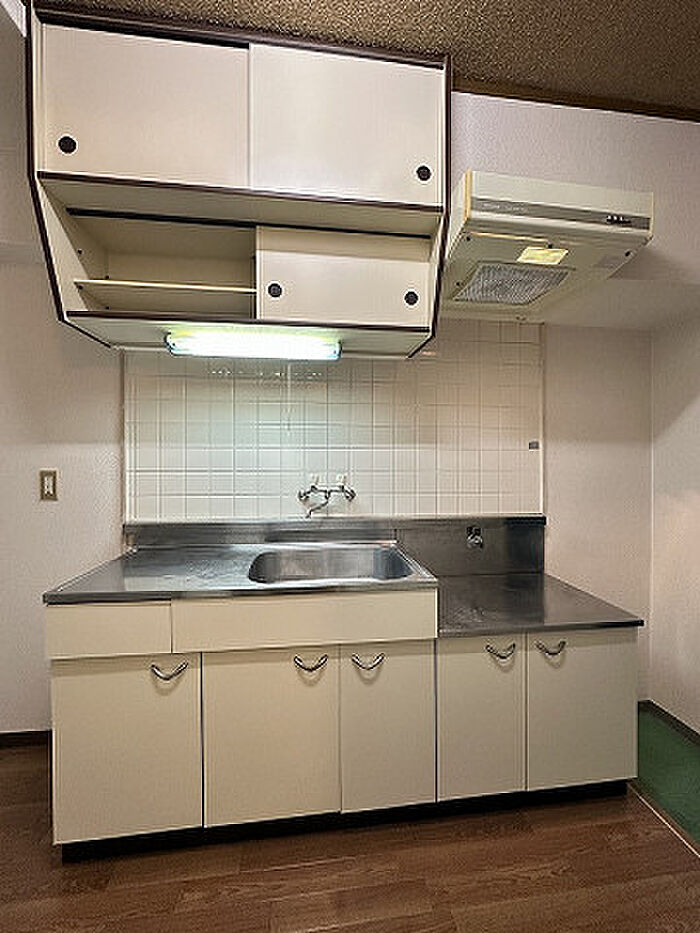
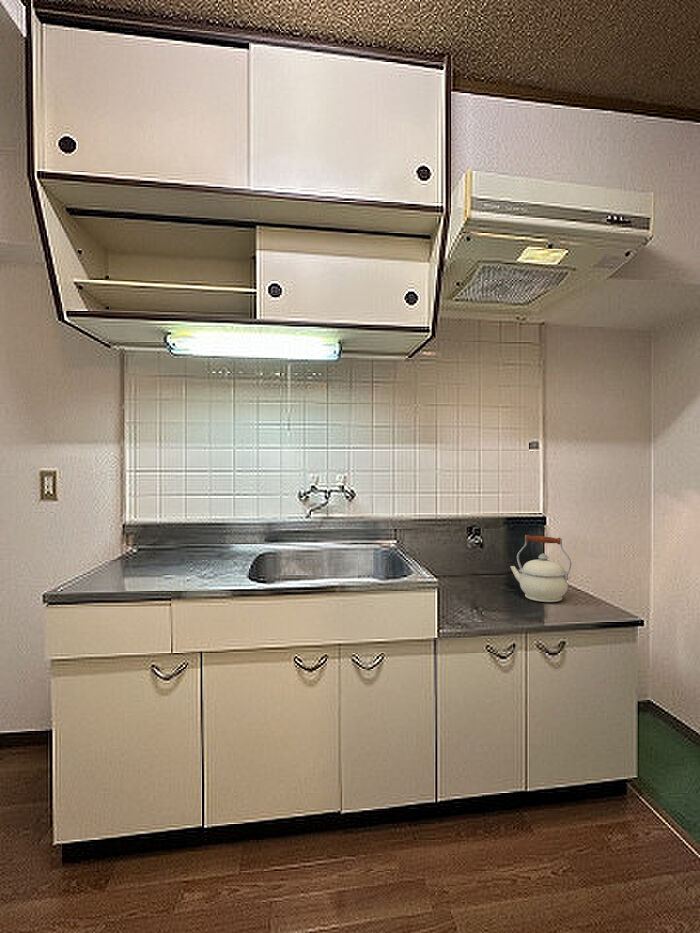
+ kettle [510,534,573,603]
